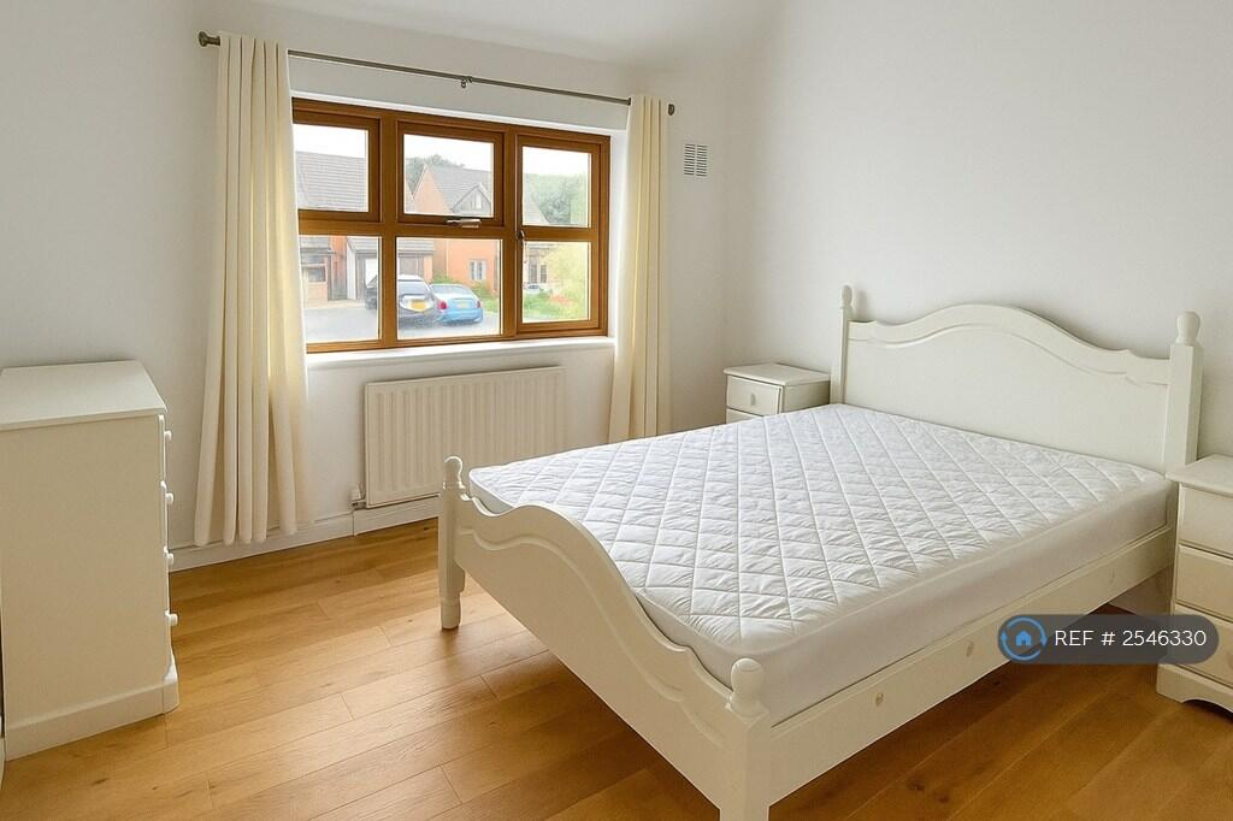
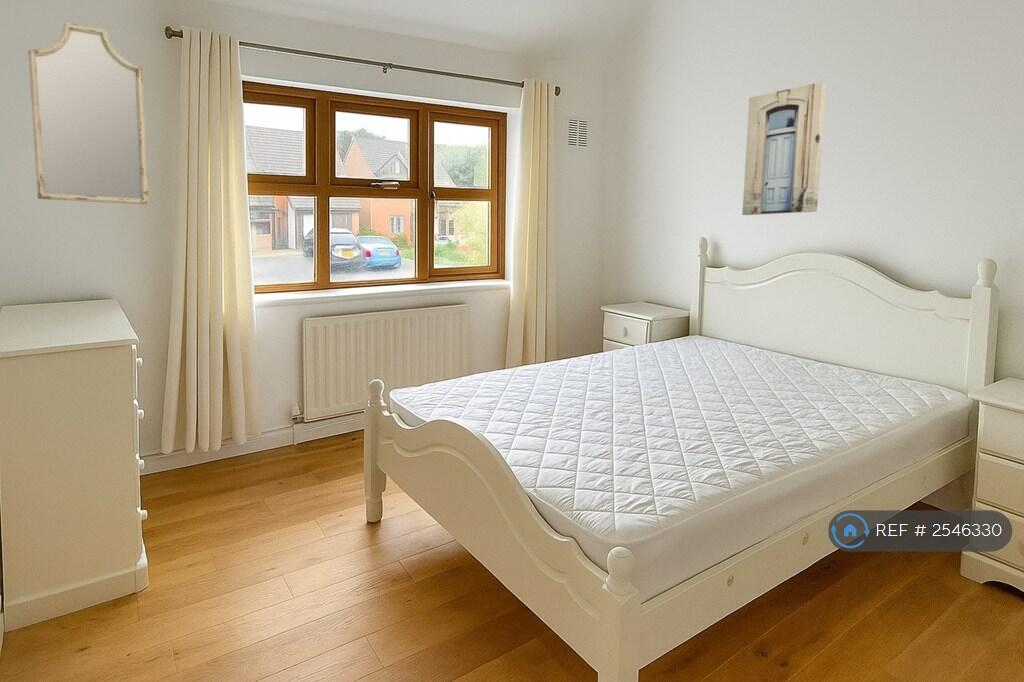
+ wall art [741,81,827,216]
+ home mirror [27,21,150,206]
